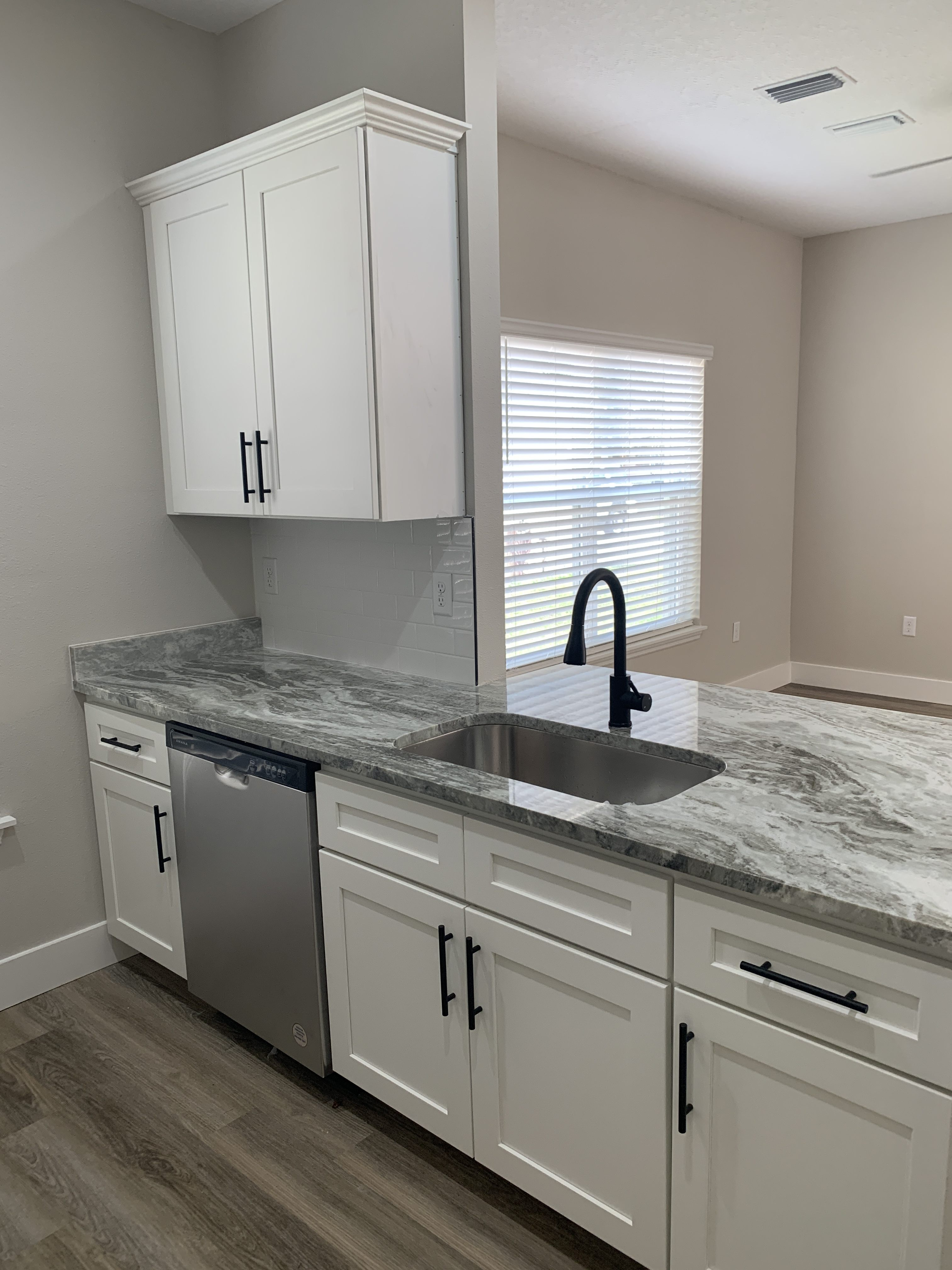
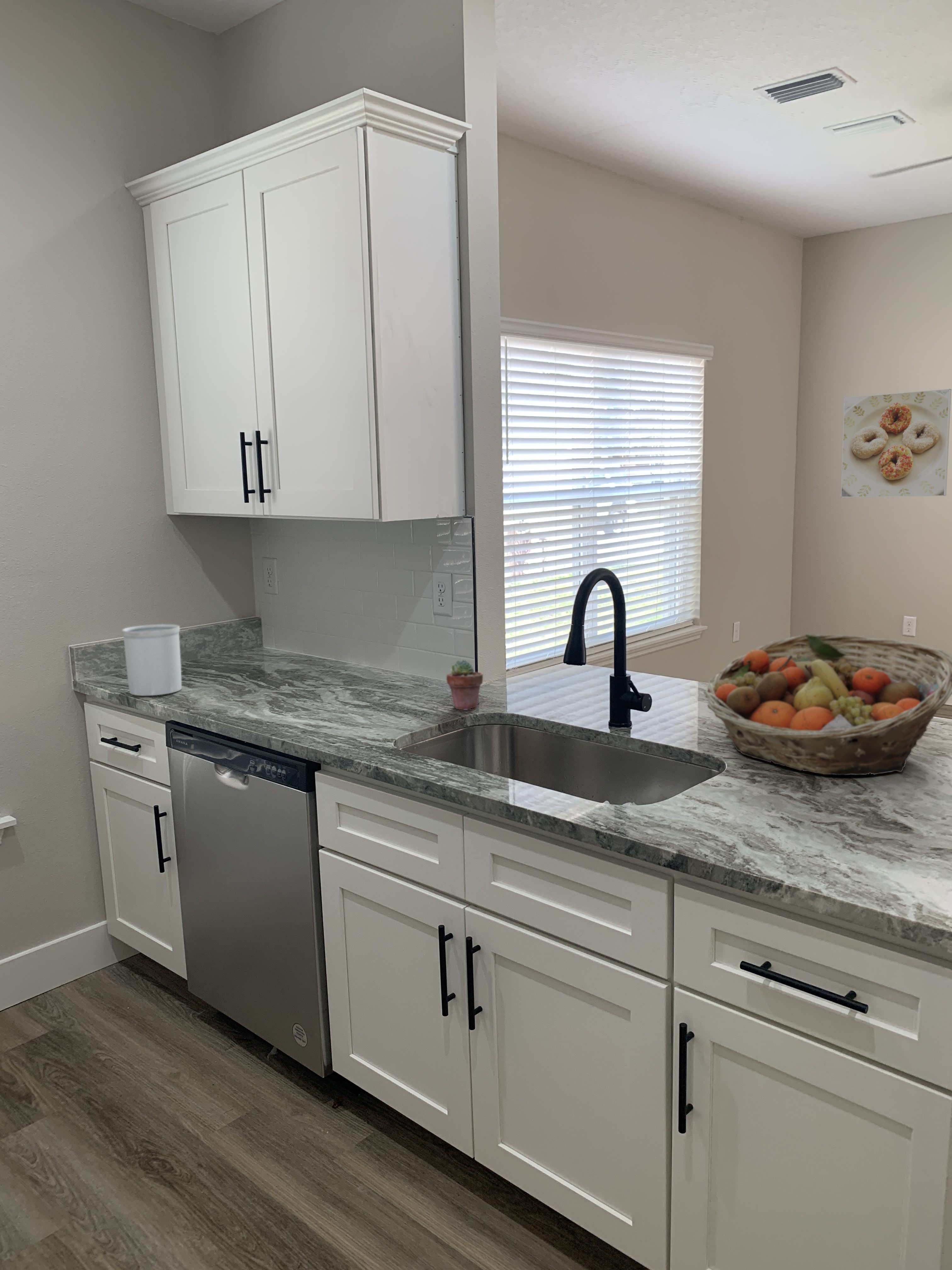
+ fruit basket [704,634,952,775]
+ utensil holder [122,624,182,696]
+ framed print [841,389,952,498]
+ potted succulent [446,660,483,711]
